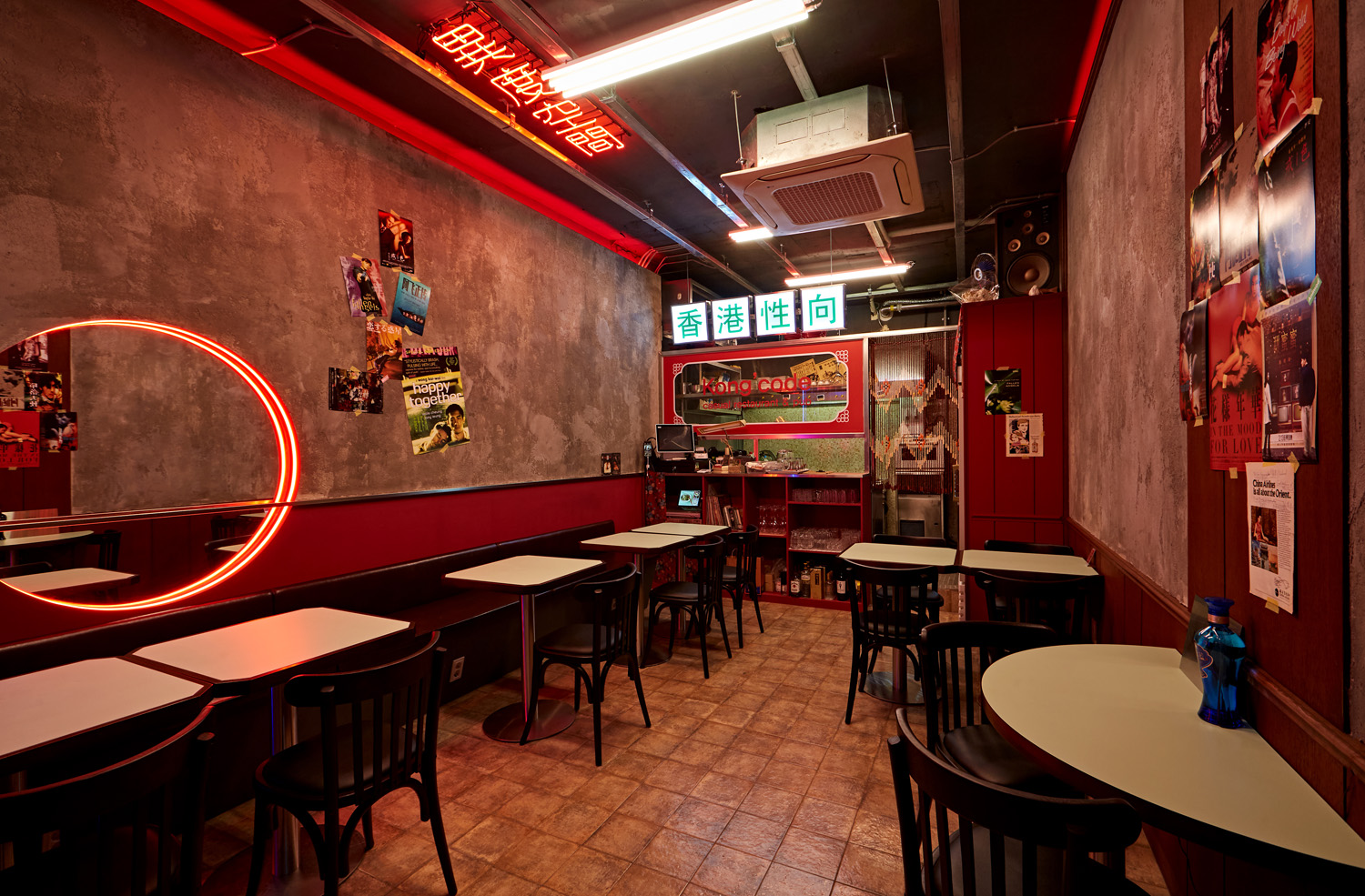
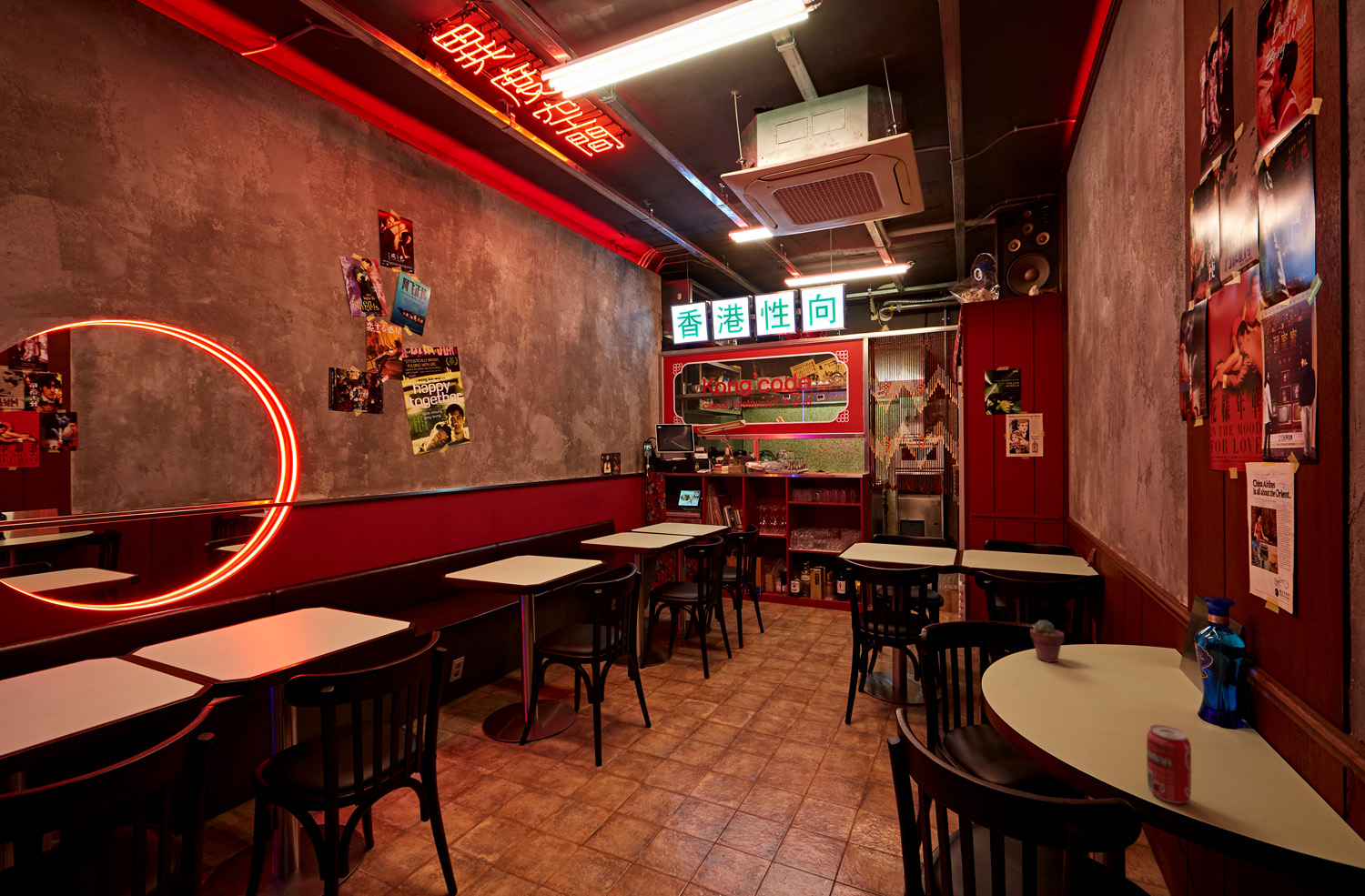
+ beverage can [1146,724,1192,804]
+ potted succulent [1029,619,1065,663]
